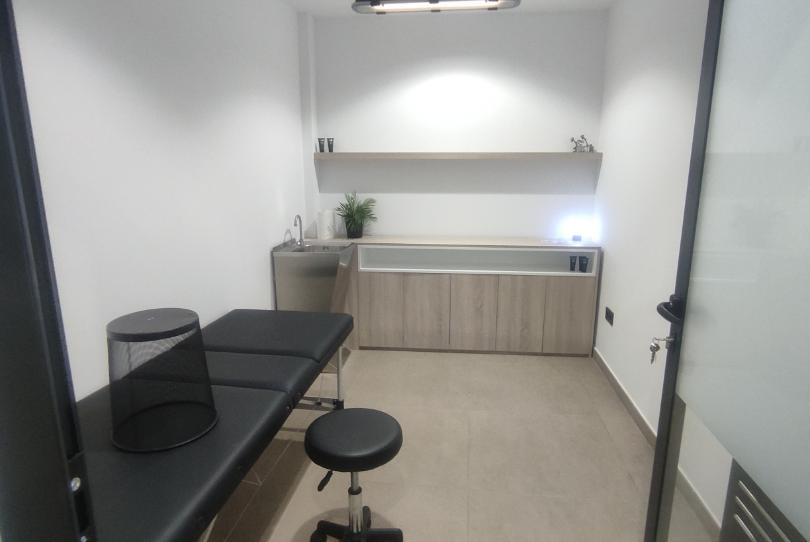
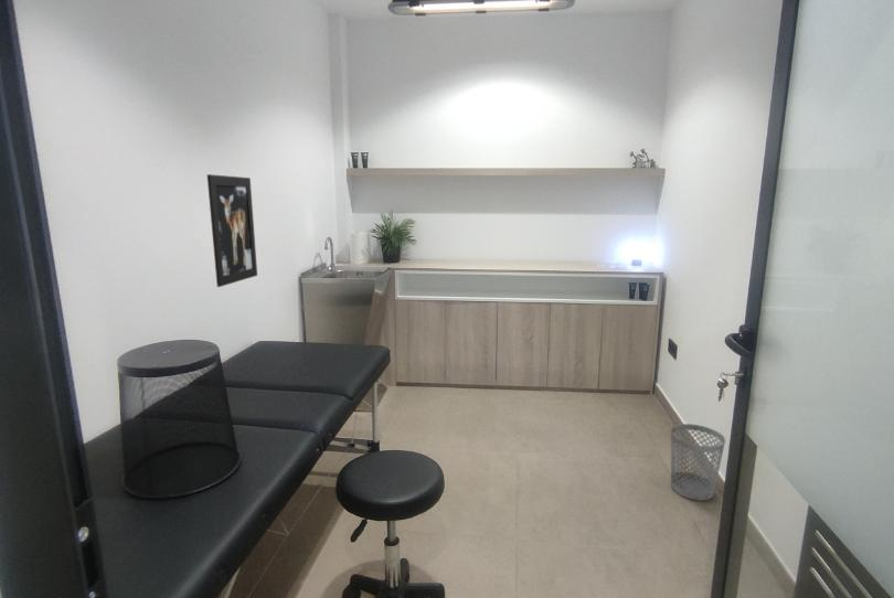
+ wall art [206,173,258,288]
+ wastebasket [670,423,726,502]
